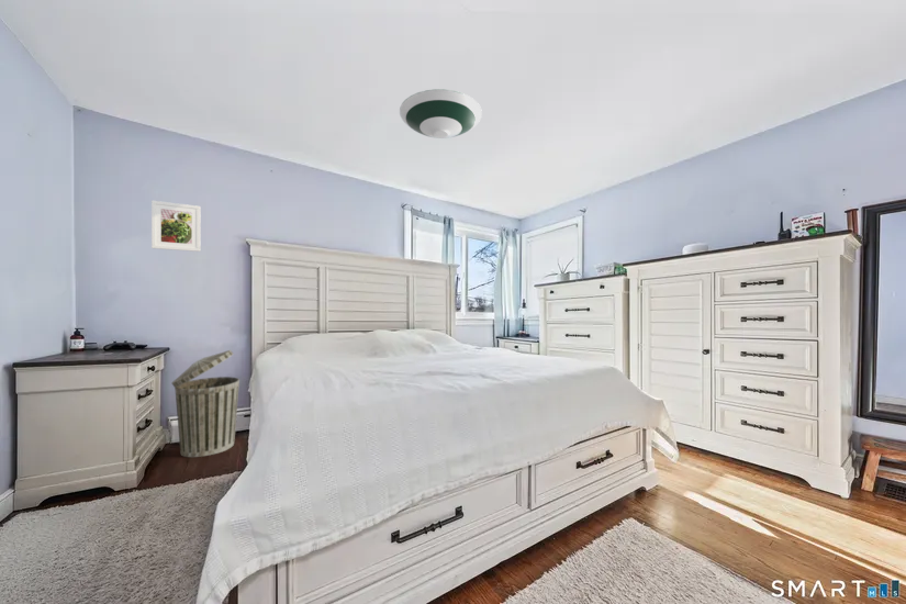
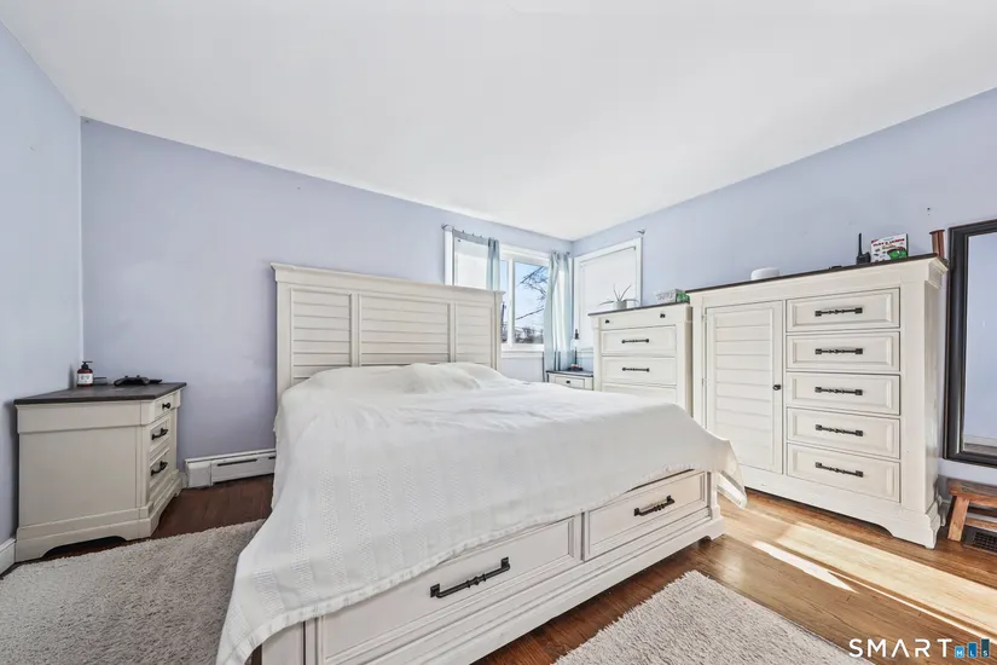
- trash can [170,349,241,458]
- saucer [399,88,483,139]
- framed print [150,200,201,253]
